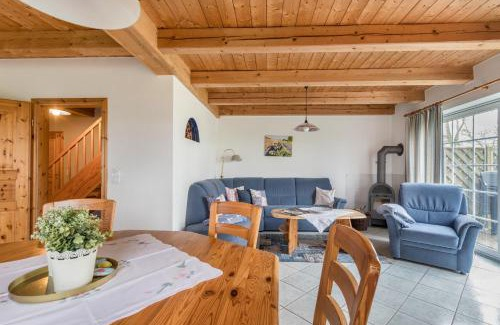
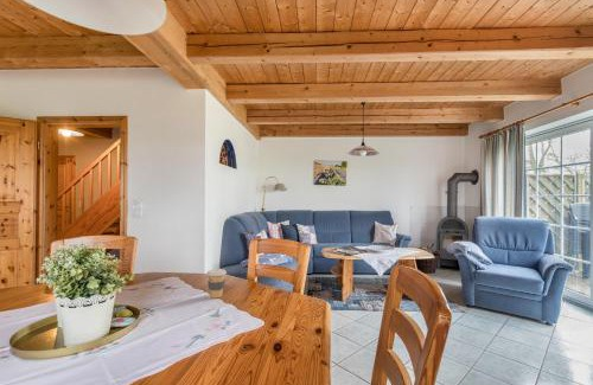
+ coffee cup [205,268,228,299]
